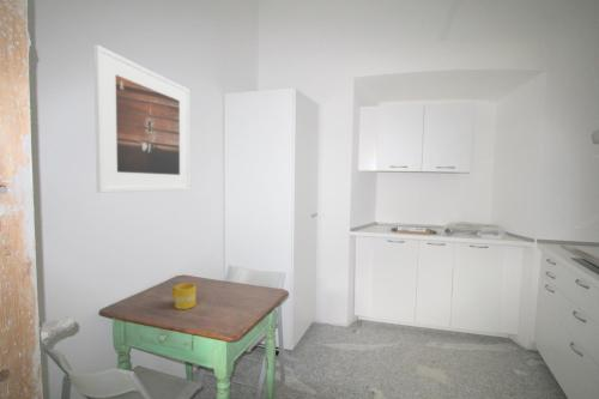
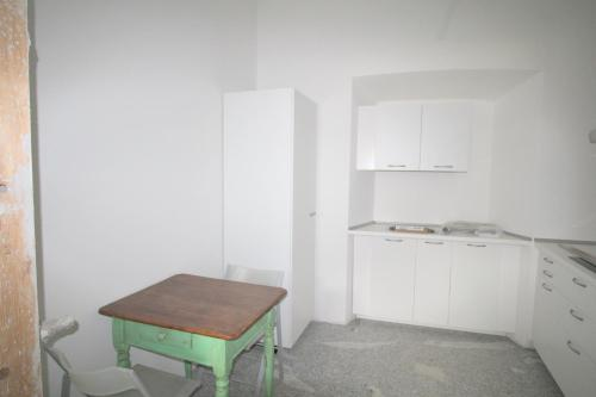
- mug [170,282,196,310]
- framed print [92,43,190,194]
